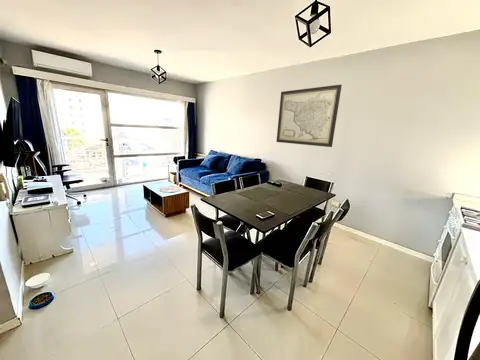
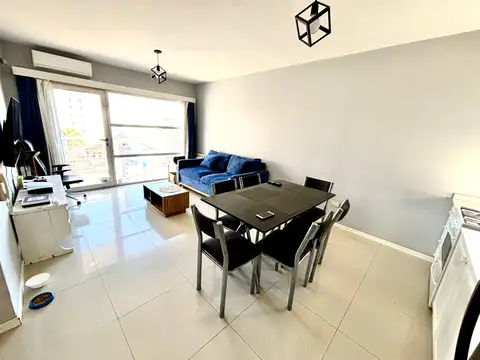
- wall art [275,84,343,148]
